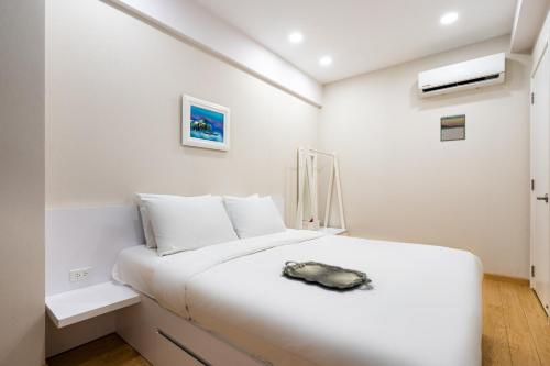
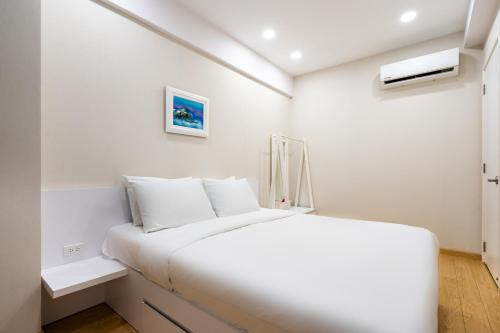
- serving tray [282,260,373,289]
- calendar [439,113,466,143]
